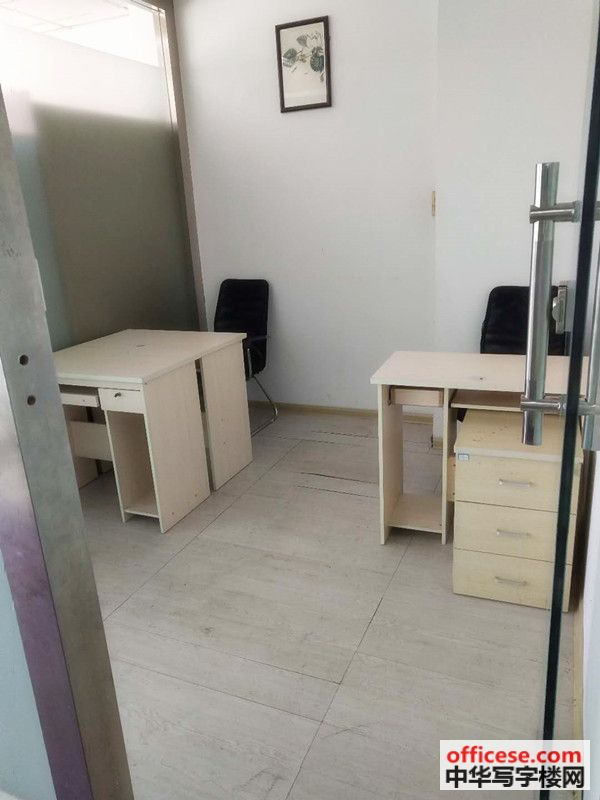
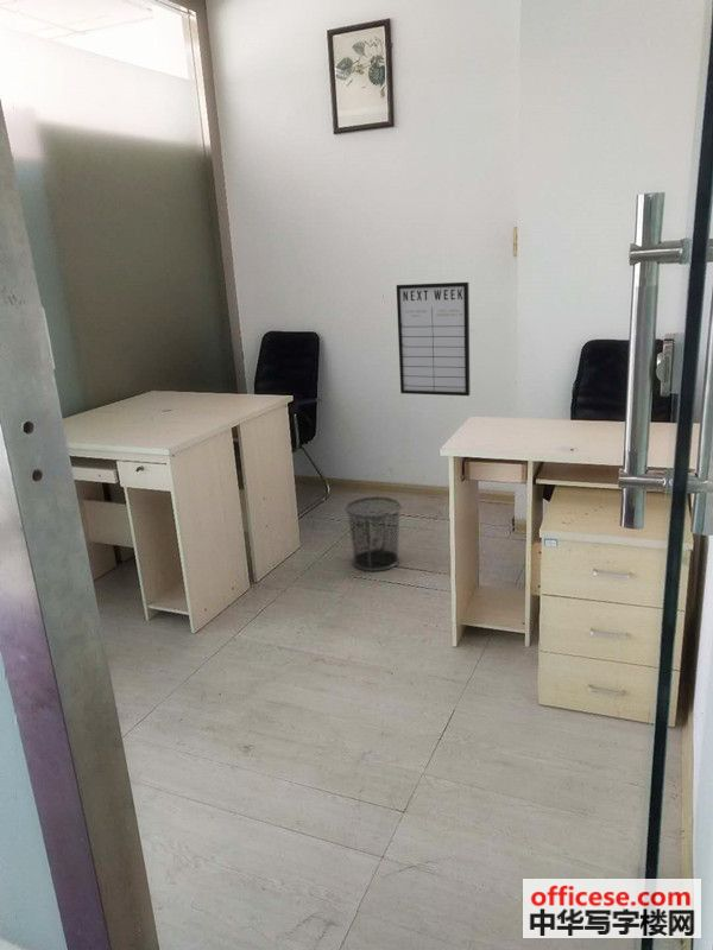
+ writing board [396,281,471,397]
+ waste bin [343,495,403,572]
